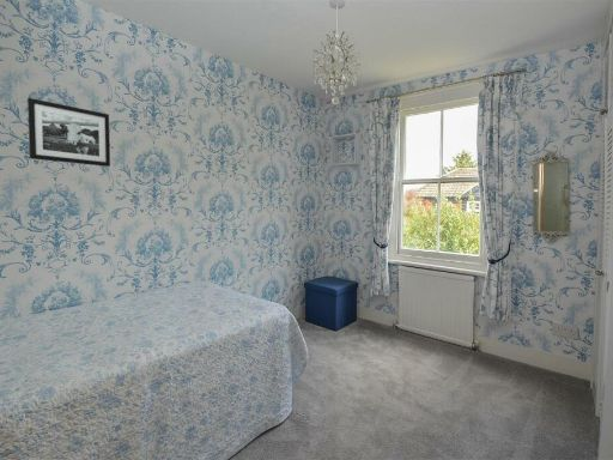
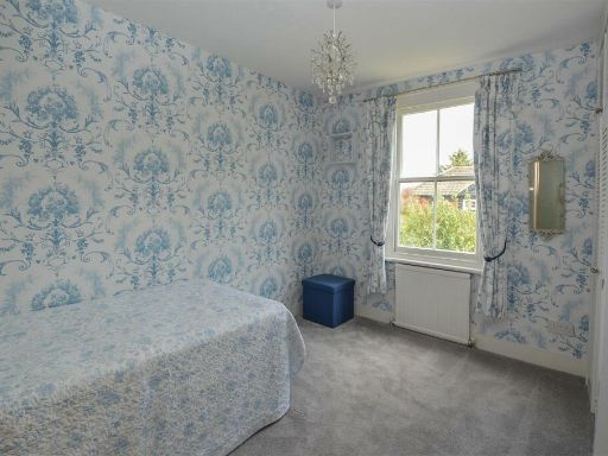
- picture frame [26,97,111,168]
